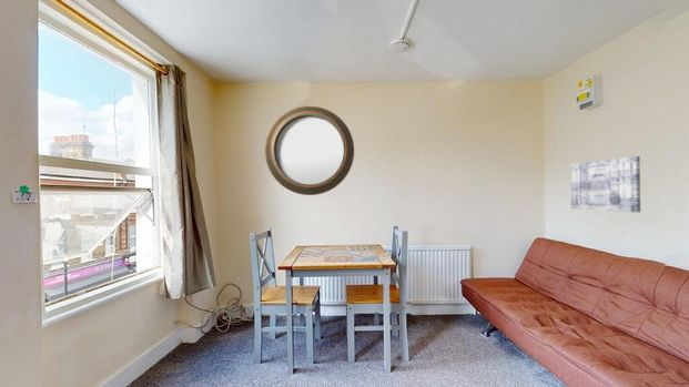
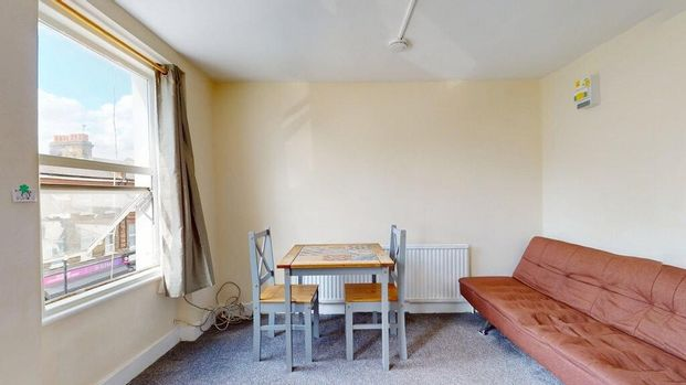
- home mirror [264,105,355,196]
- wall art [569,155,641,214]
